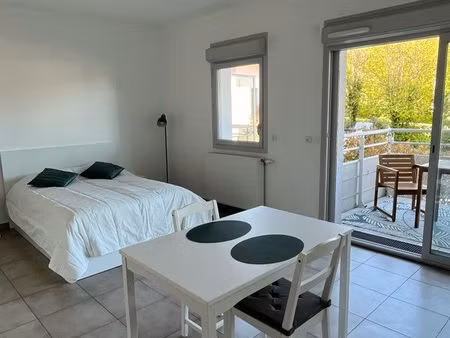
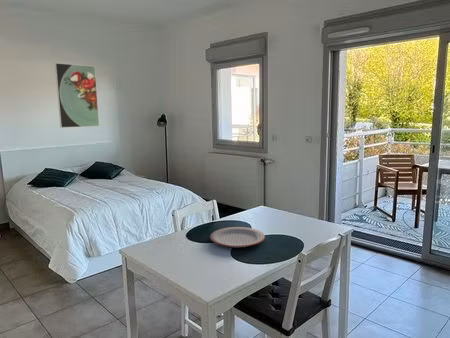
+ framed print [54,62,100,129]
+ plate [209,226,266,248]
